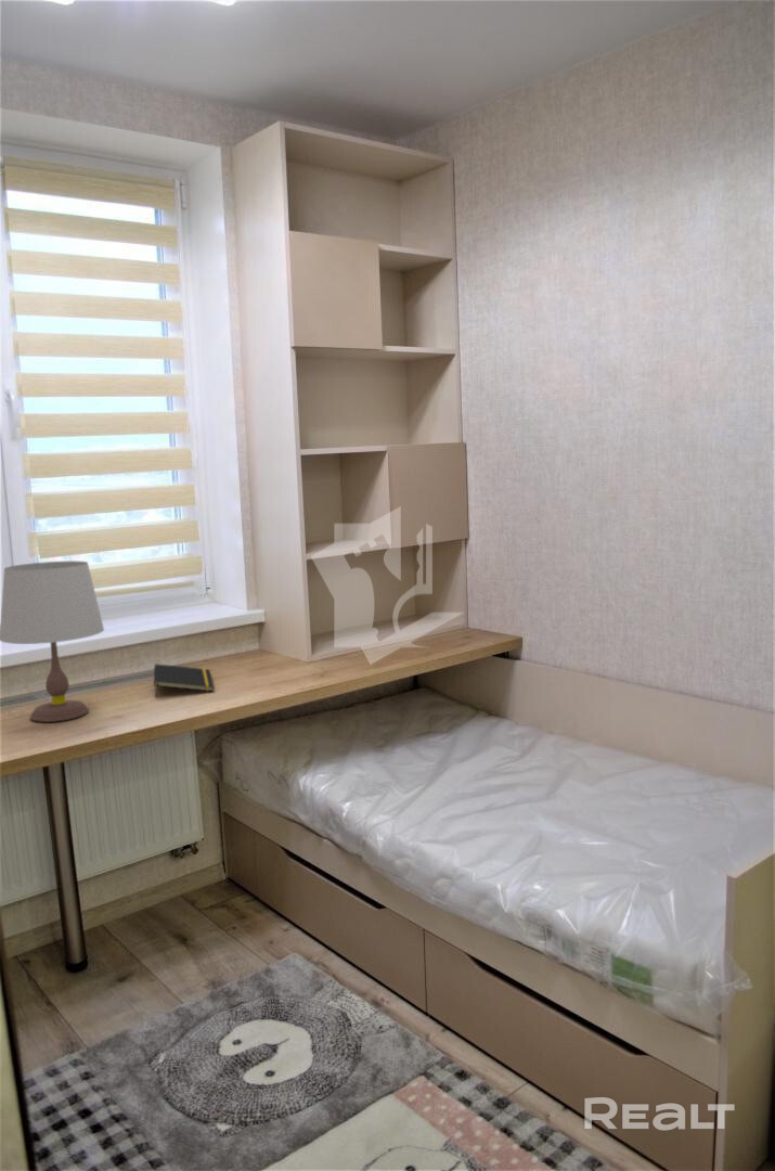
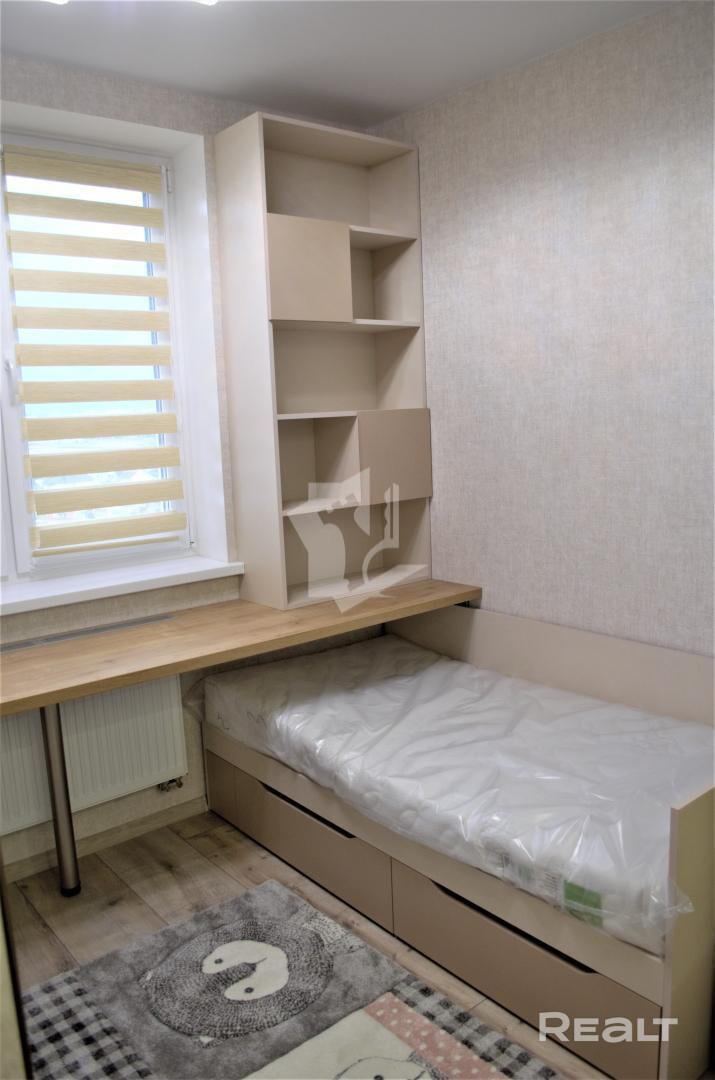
- table lamp [0,559,105,723]
- notepad [153,662,215,698]
